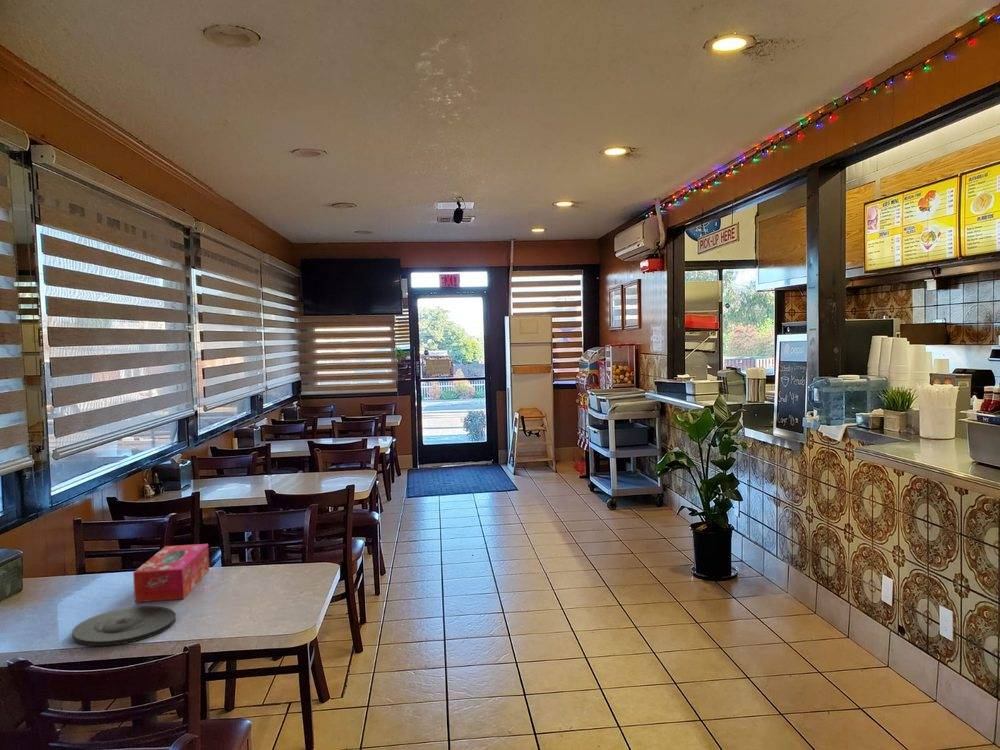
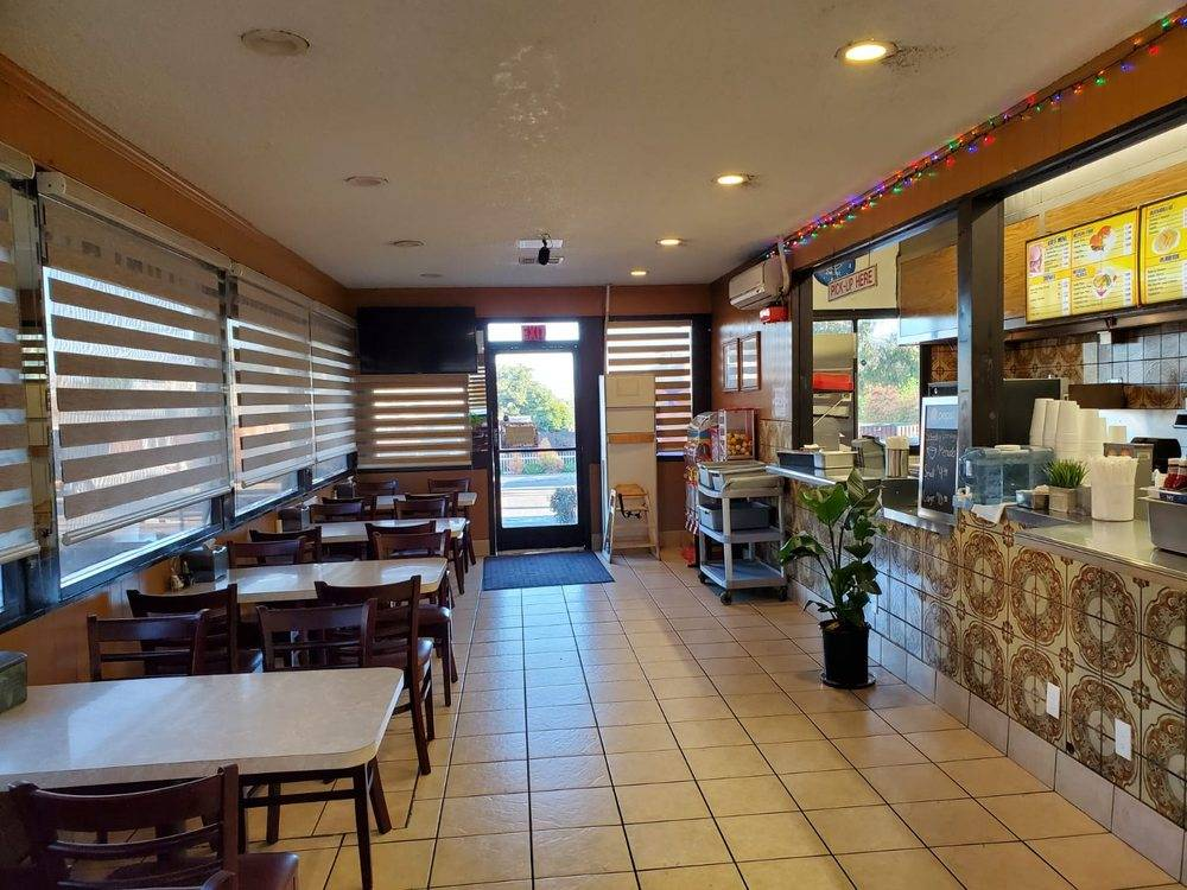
- tissue box [132,543,210,603]
- plate [71,605,177,647]
